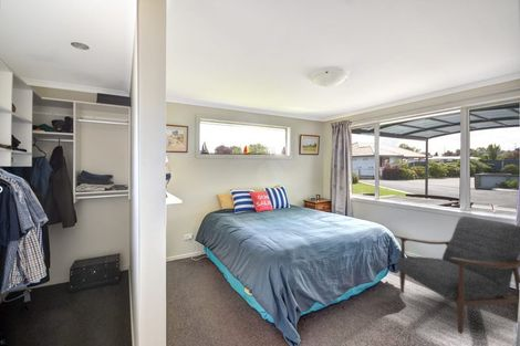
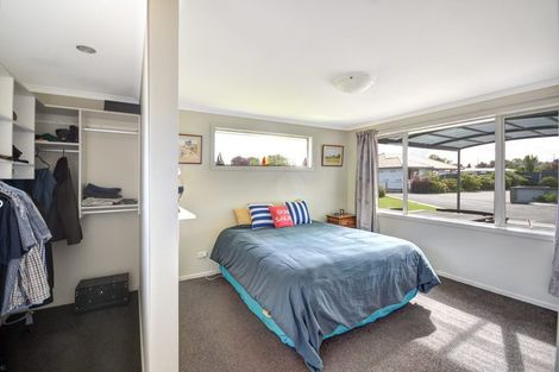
- chair [393,216,520,335]
